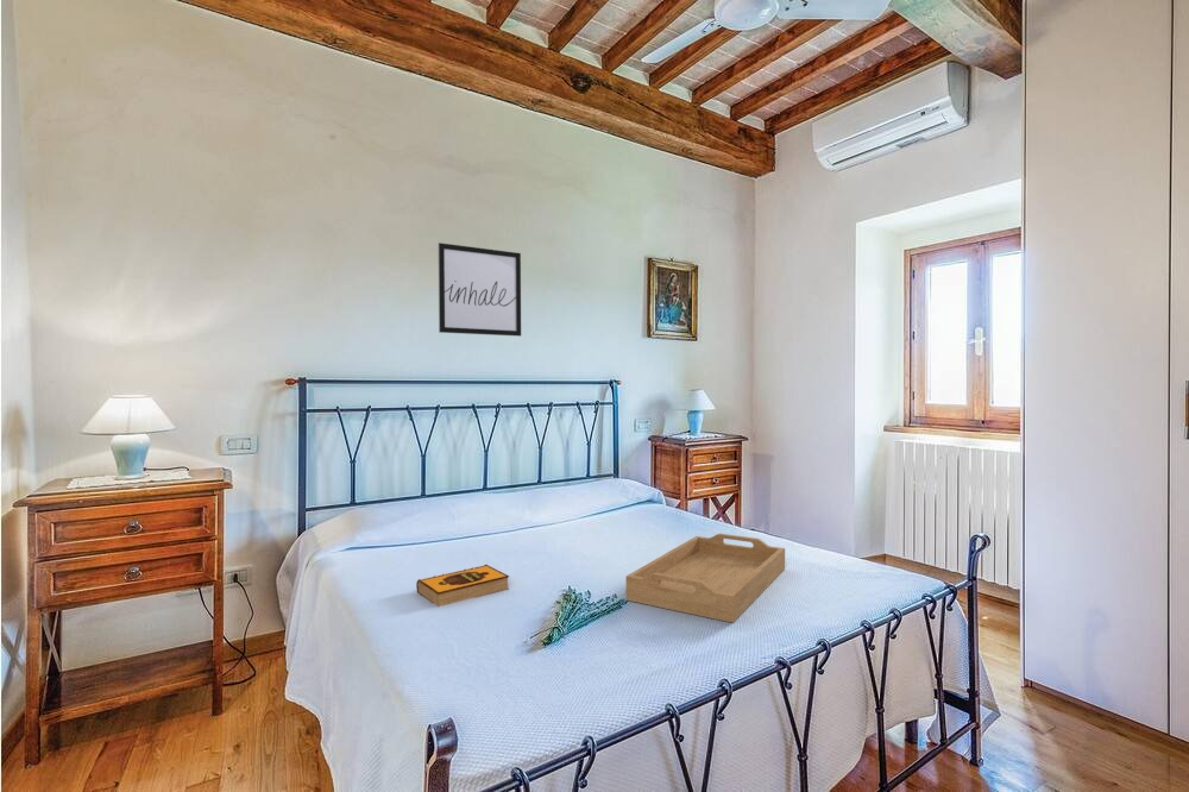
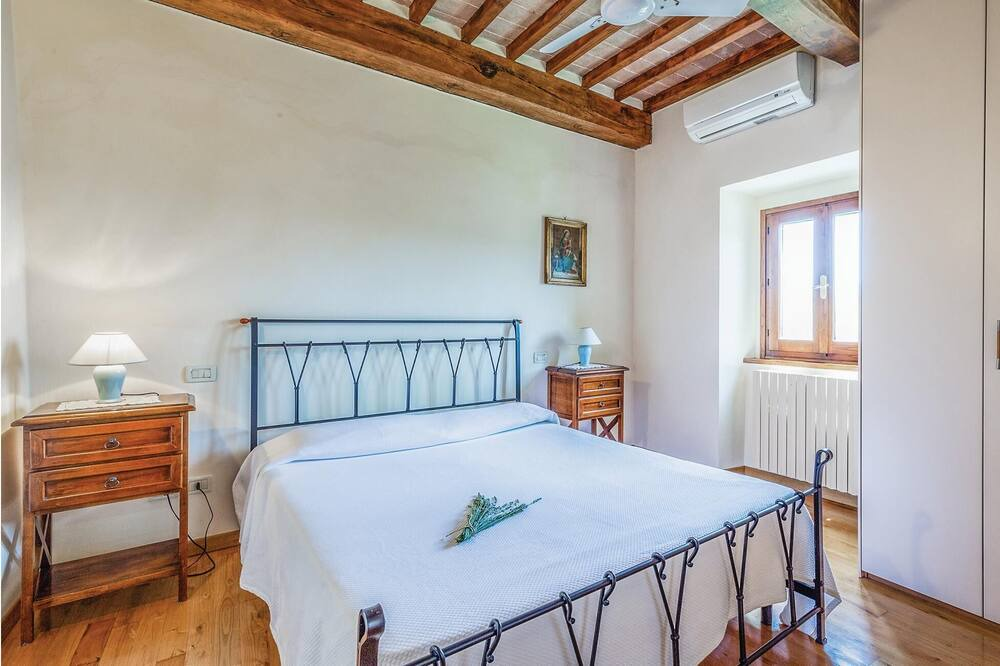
- wall art [438,241,522,338]
- serving tray [625,533,786,624]
- hardback book [415,564,510,608]
